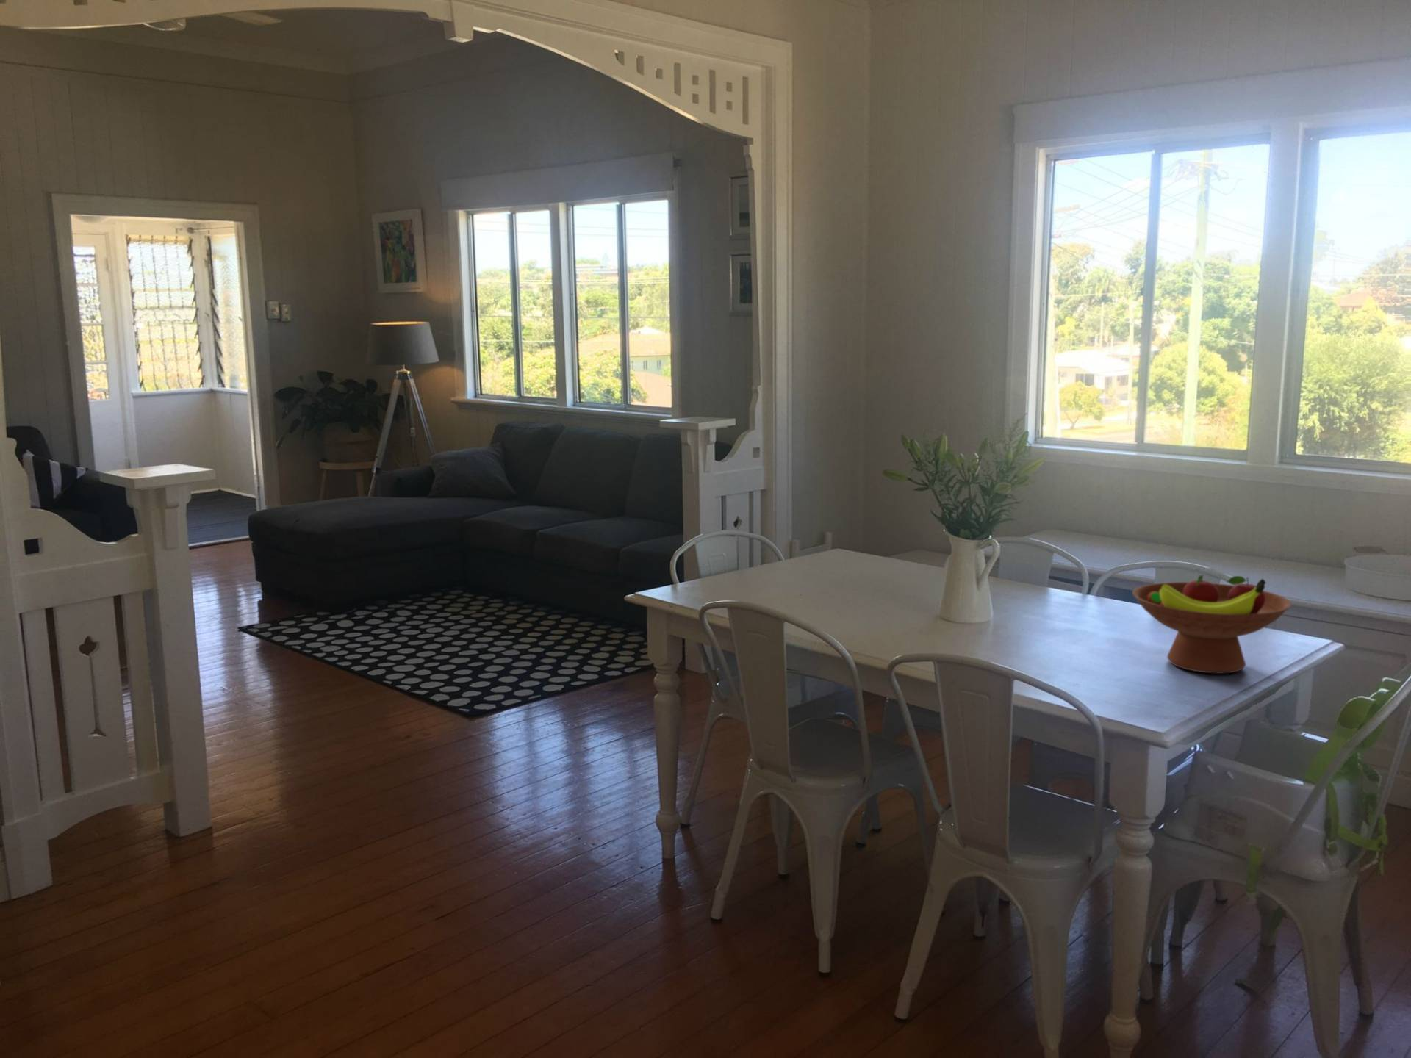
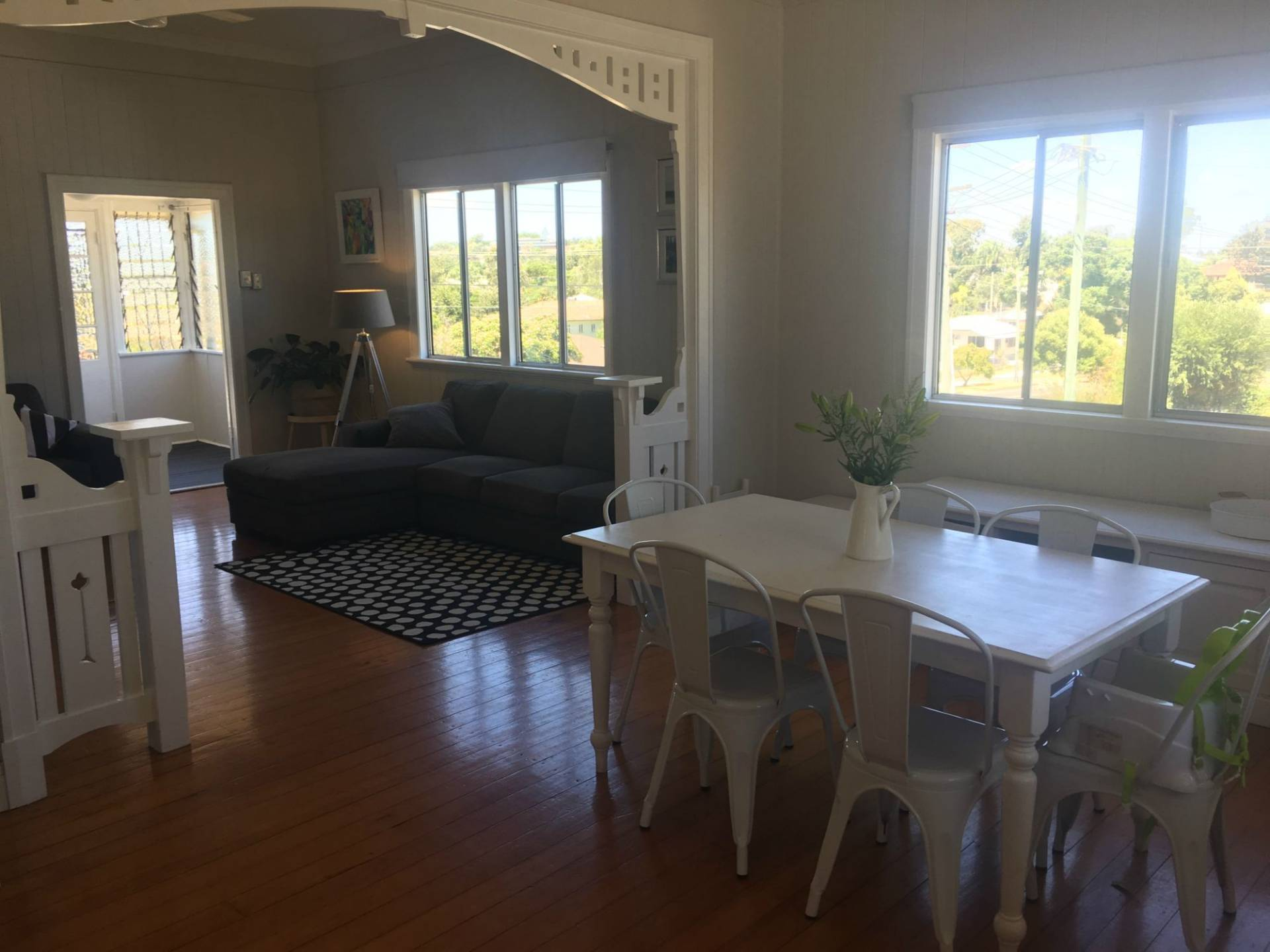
- fruit bowl [1132,573,1292,675]
